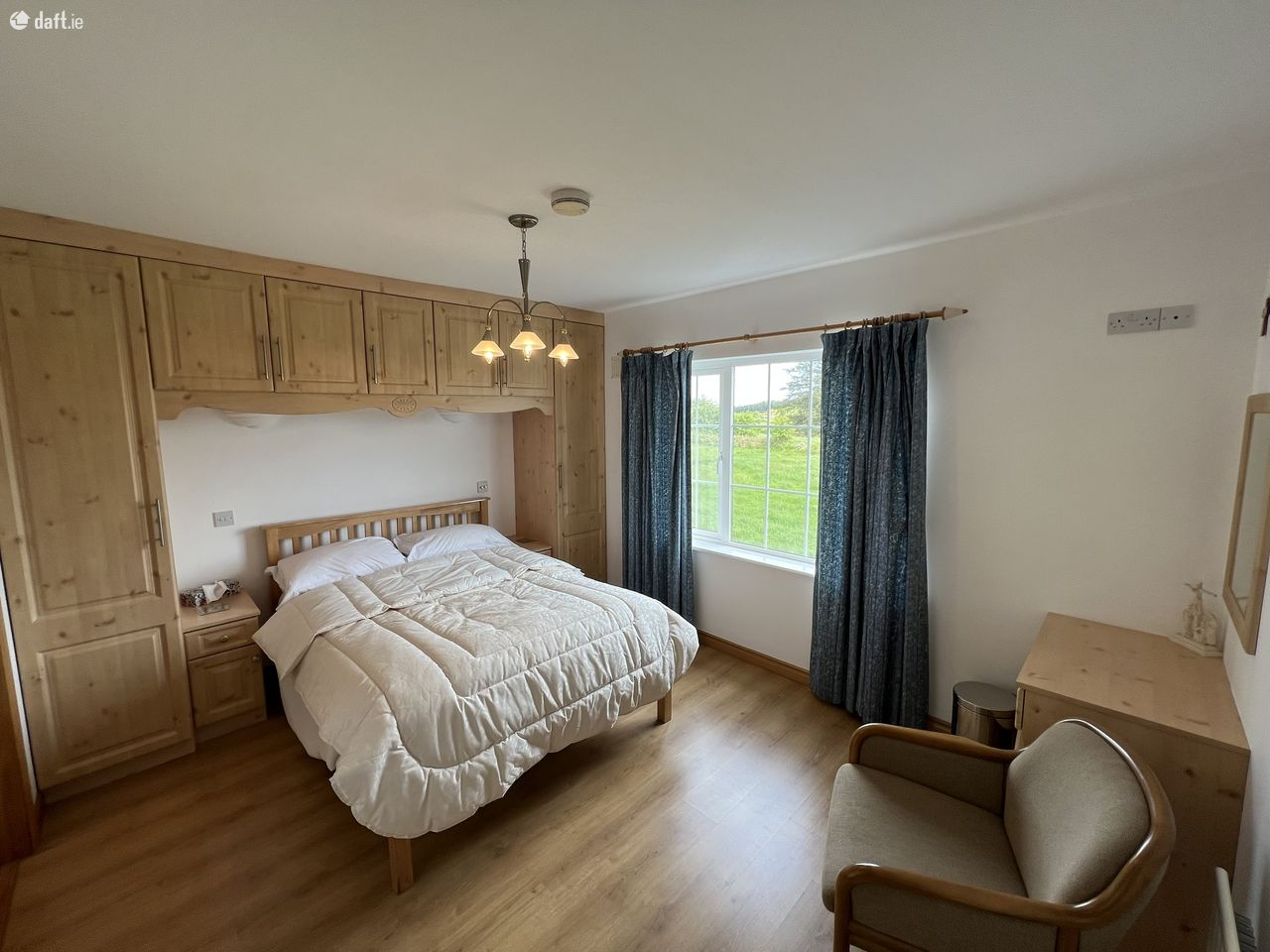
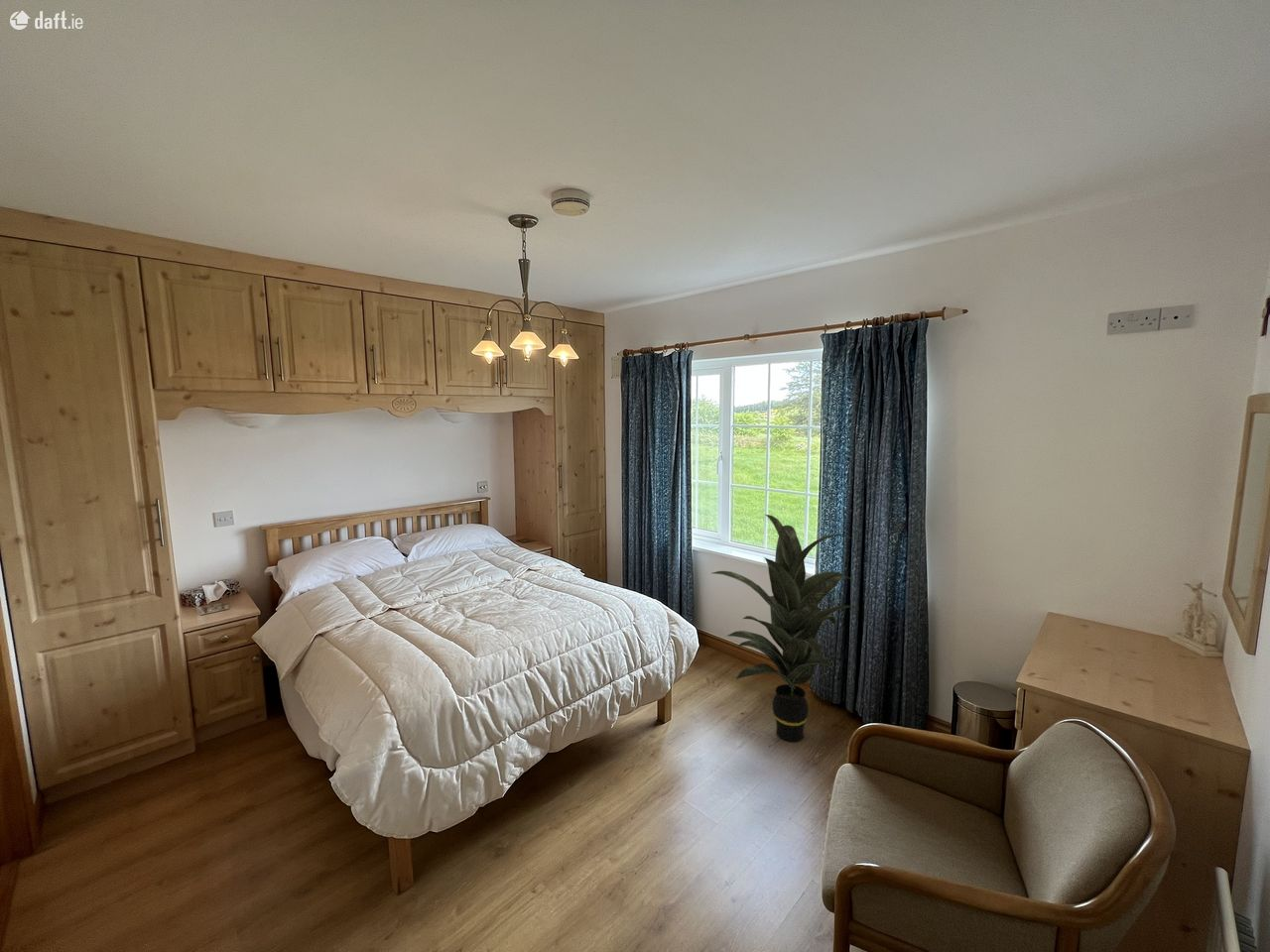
+ indoor plant [711,514,856,743]
